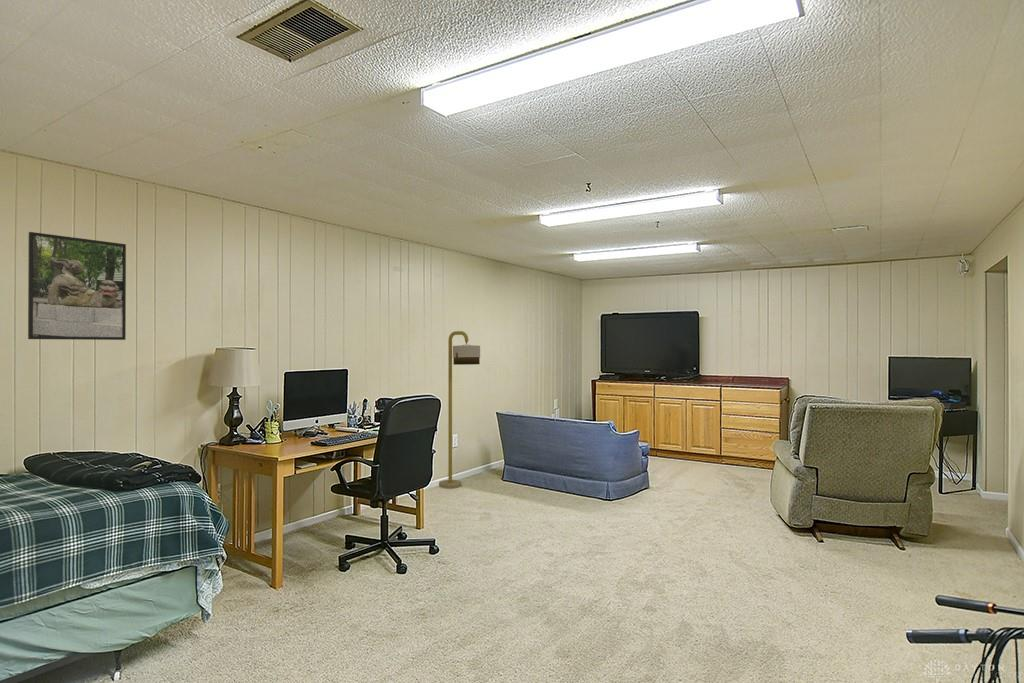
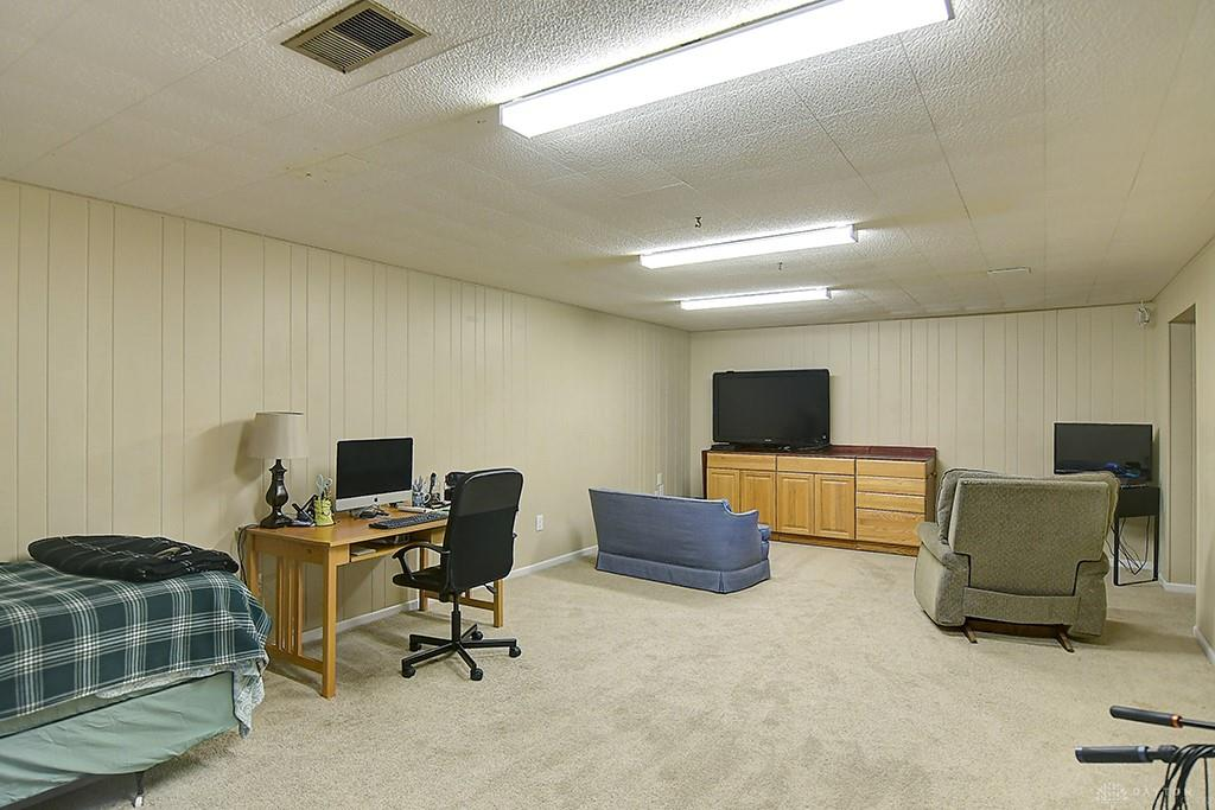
- floor lamp [438,330,481,489]
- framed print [27,231,127,341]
